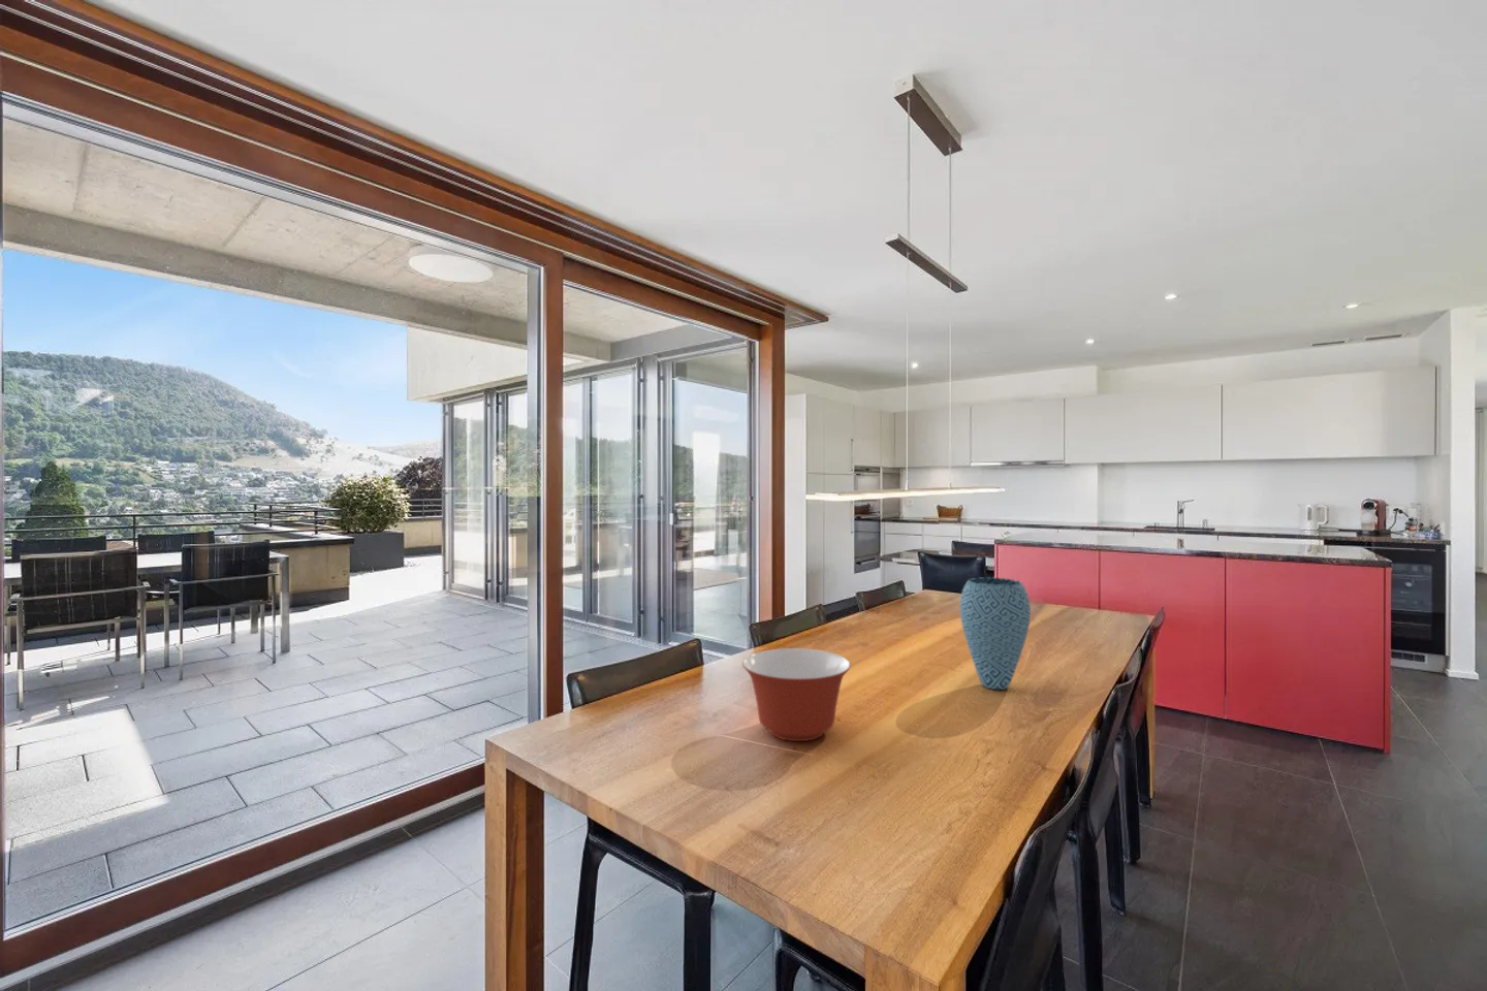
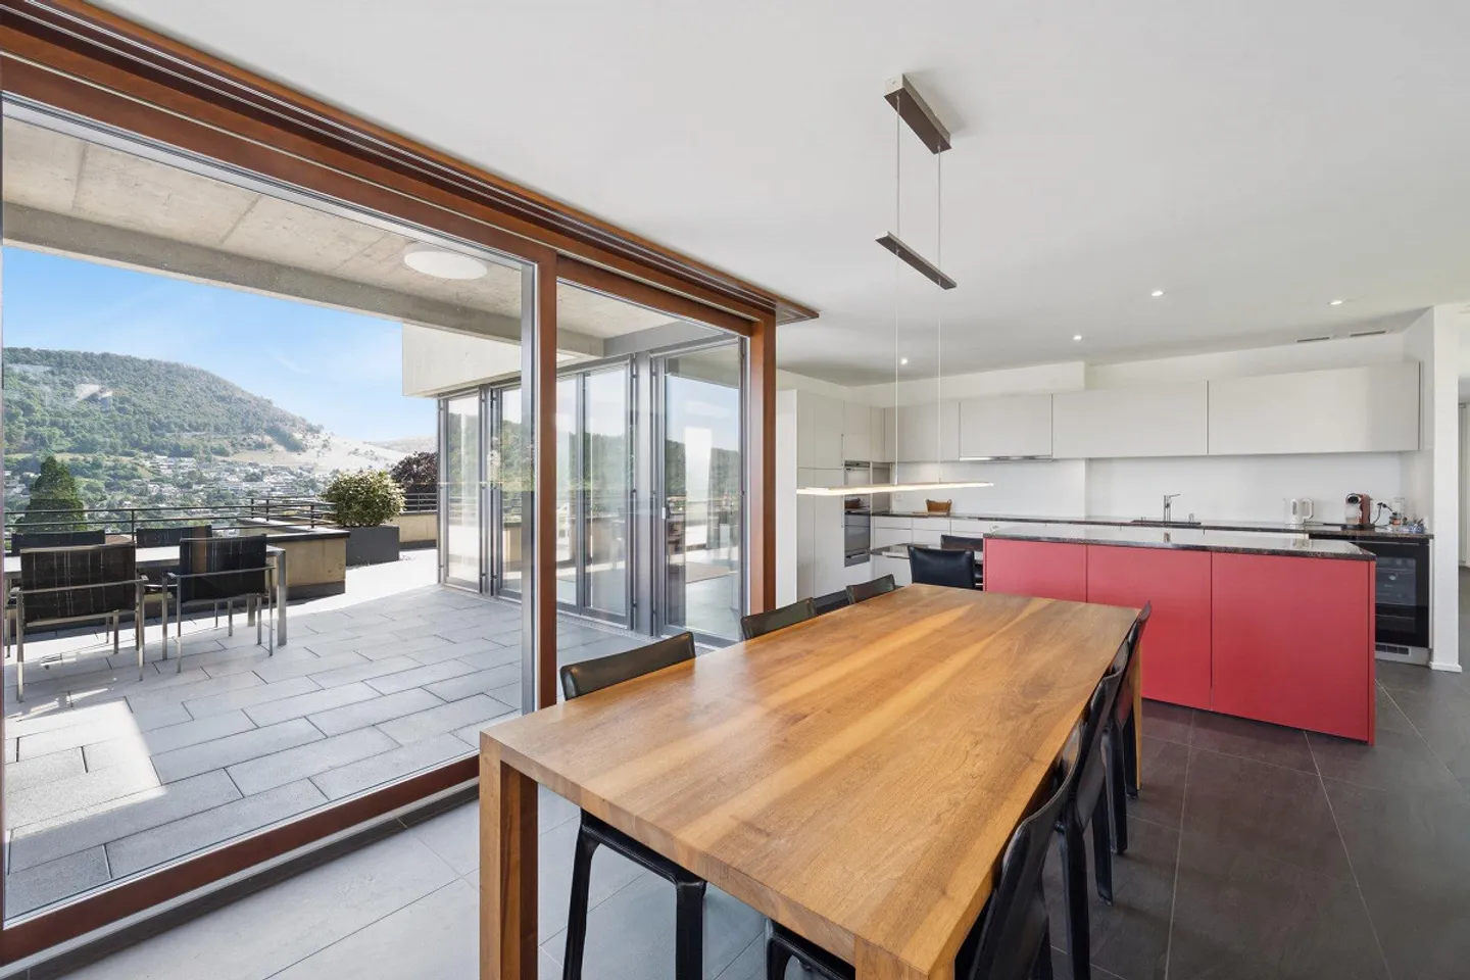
- vase [959,576,1031,690]
- mixing bowl [741,647,852,742]
